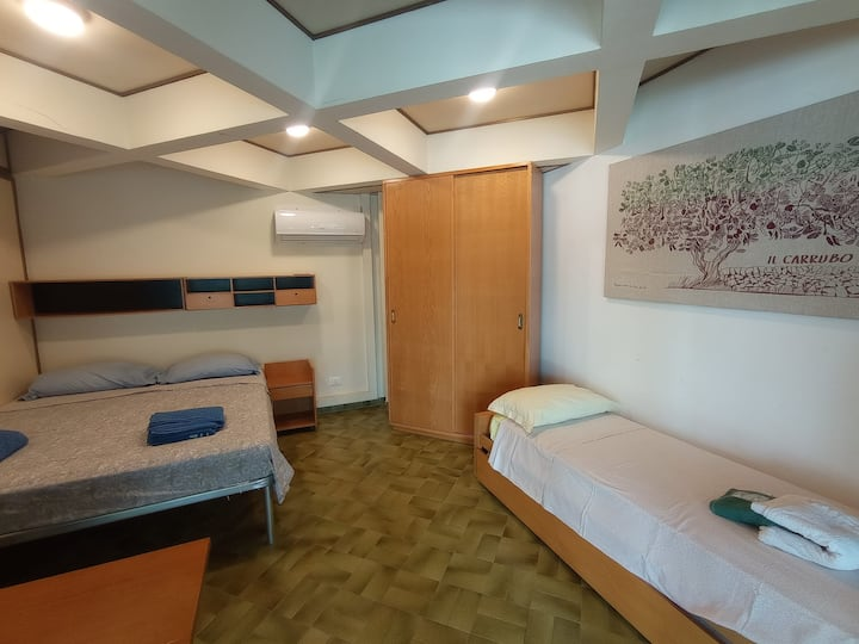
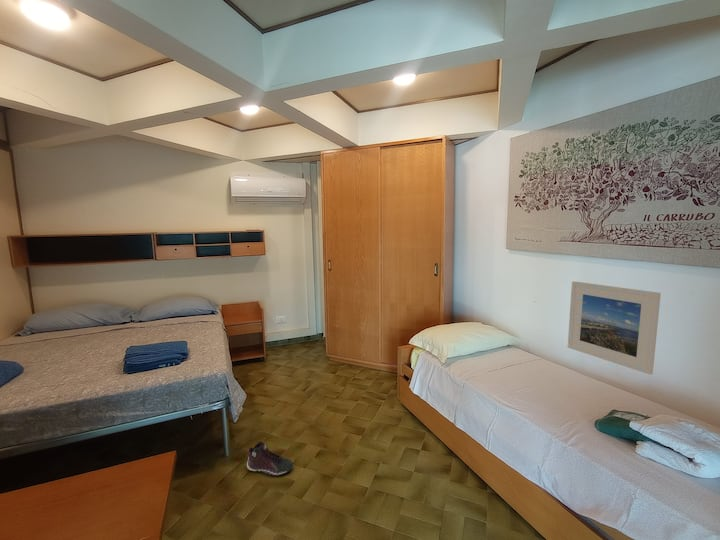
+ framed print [567,281,662,376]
+ sneaker [246,440,294,477]
